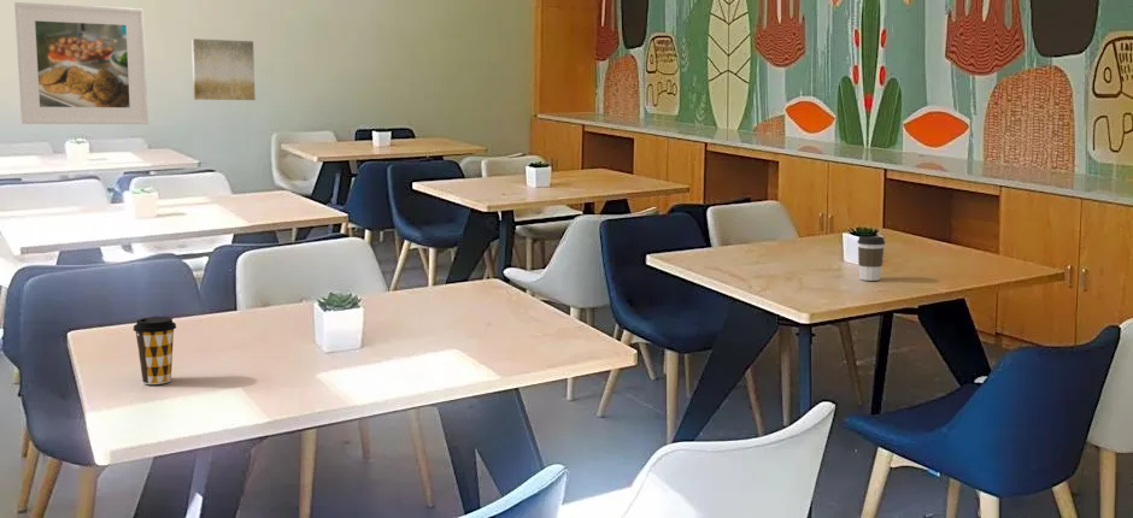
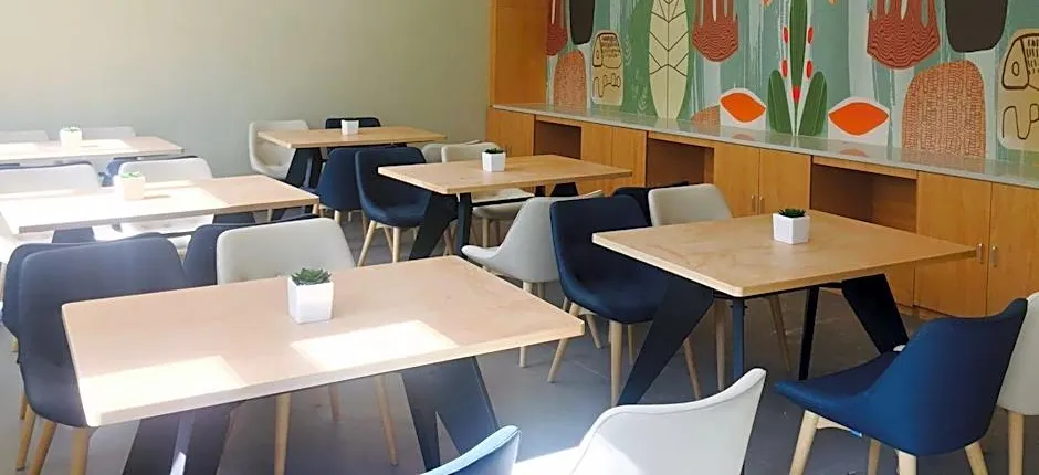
- coffee cup [133,316,177,385]
- coffee cup [857,235,886,282]
- wall art [190,37,257,101]
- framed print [13,1,149,125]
